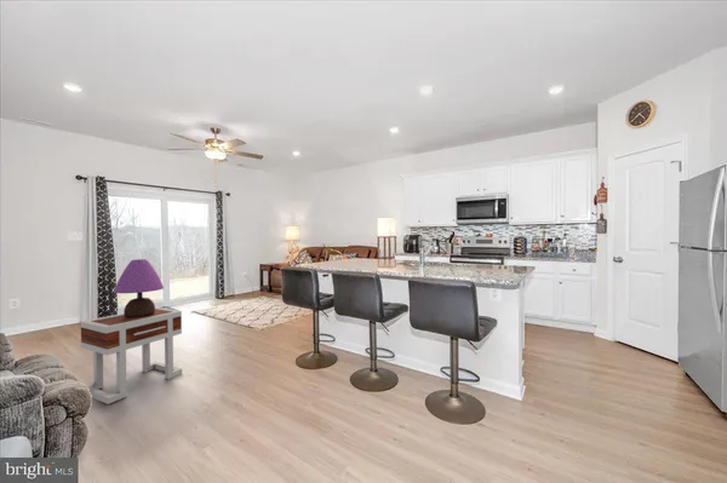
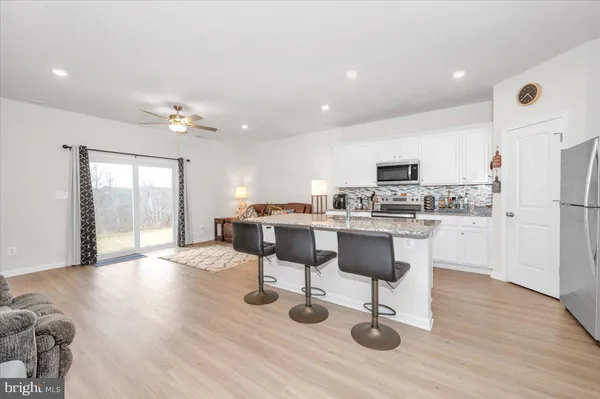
- table lamp [113,258,165,317]
- side table [80,306,183,406]
